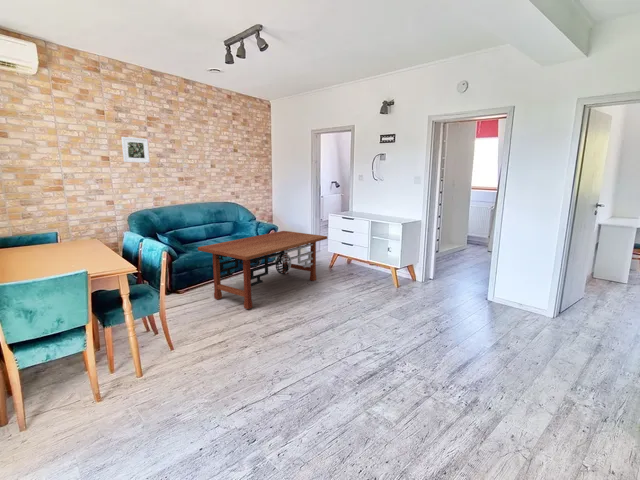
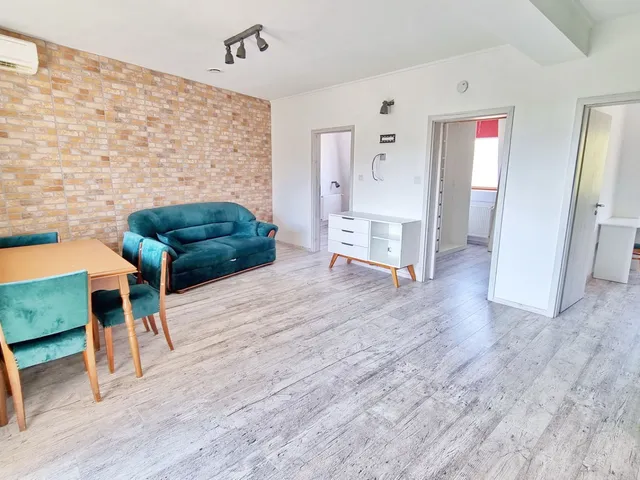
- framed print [120,136,150,164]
- coffee table [197,230,328,310]
